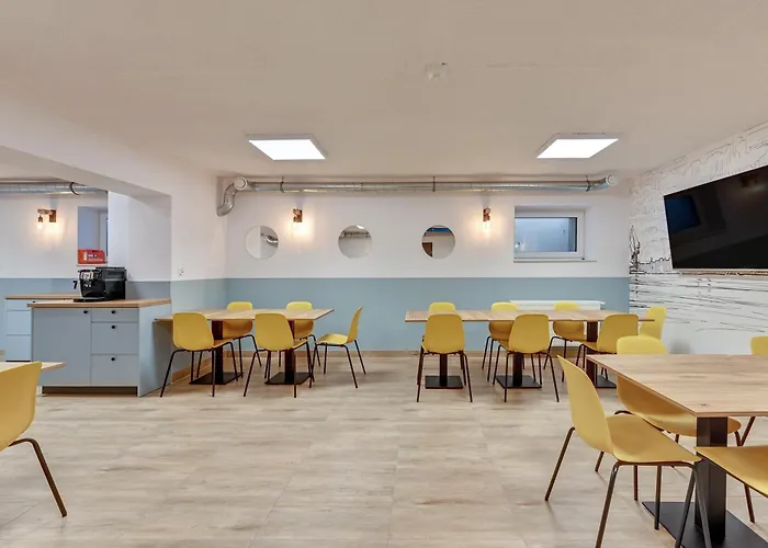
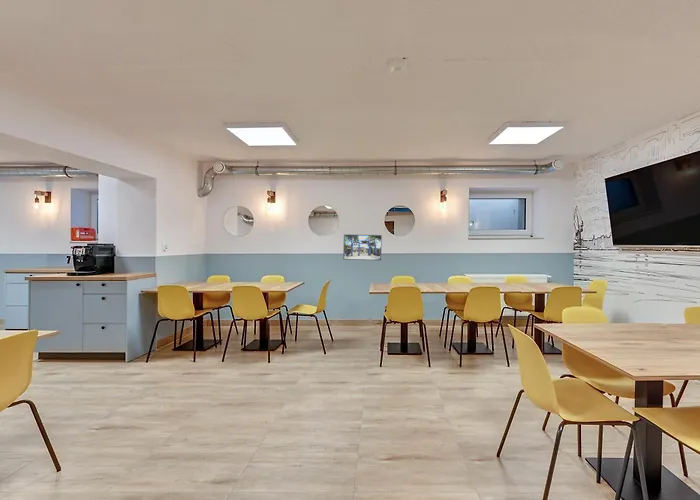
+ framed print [342,233,383,261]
